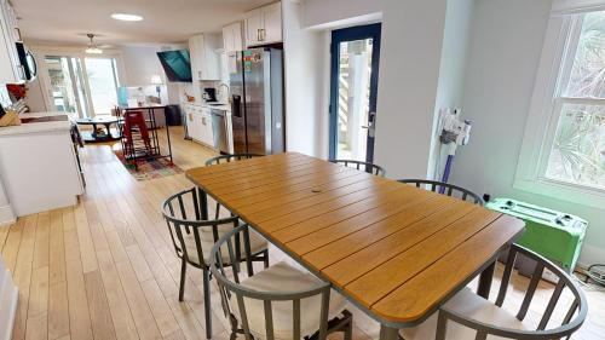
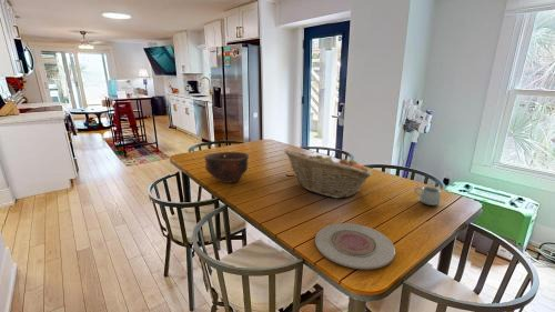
+ plate [314,222,396,270]
+ bowl [203,151,250,184]
+ fruit basket [283,149,374,199]
+ mug [413,185,442,207]
